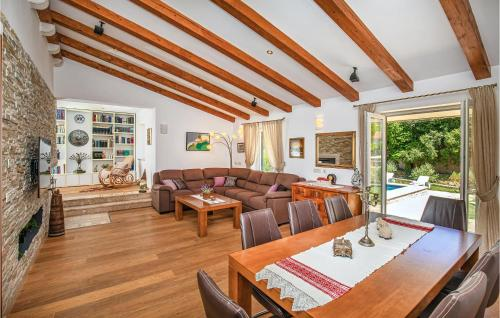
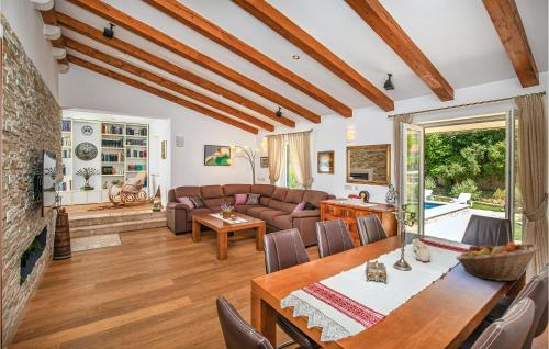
+ fruit basket [455,241,540,282]
